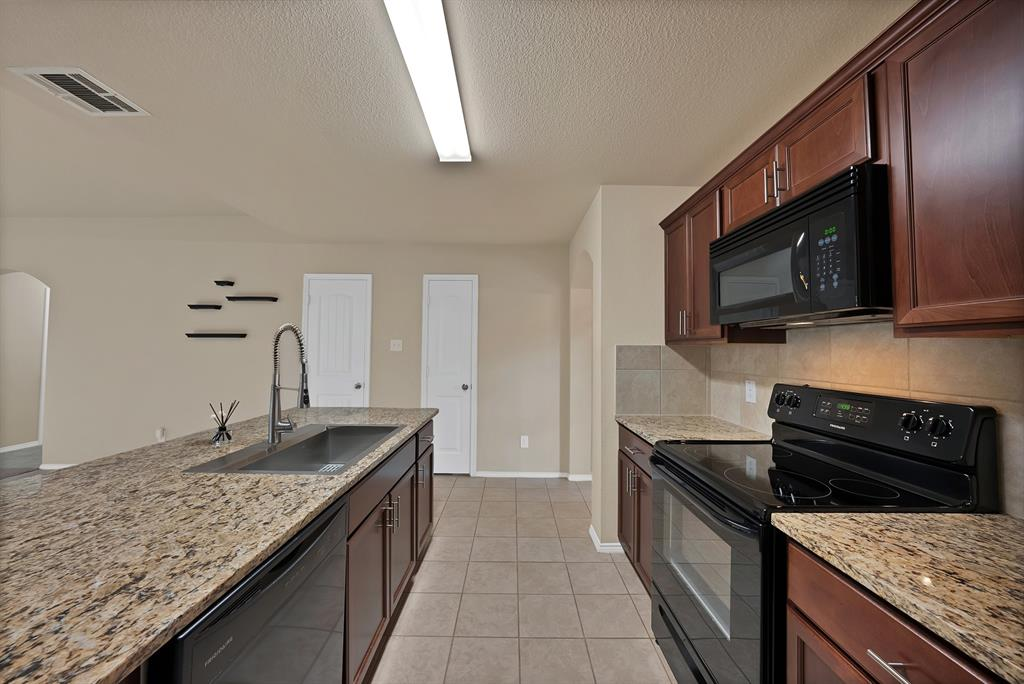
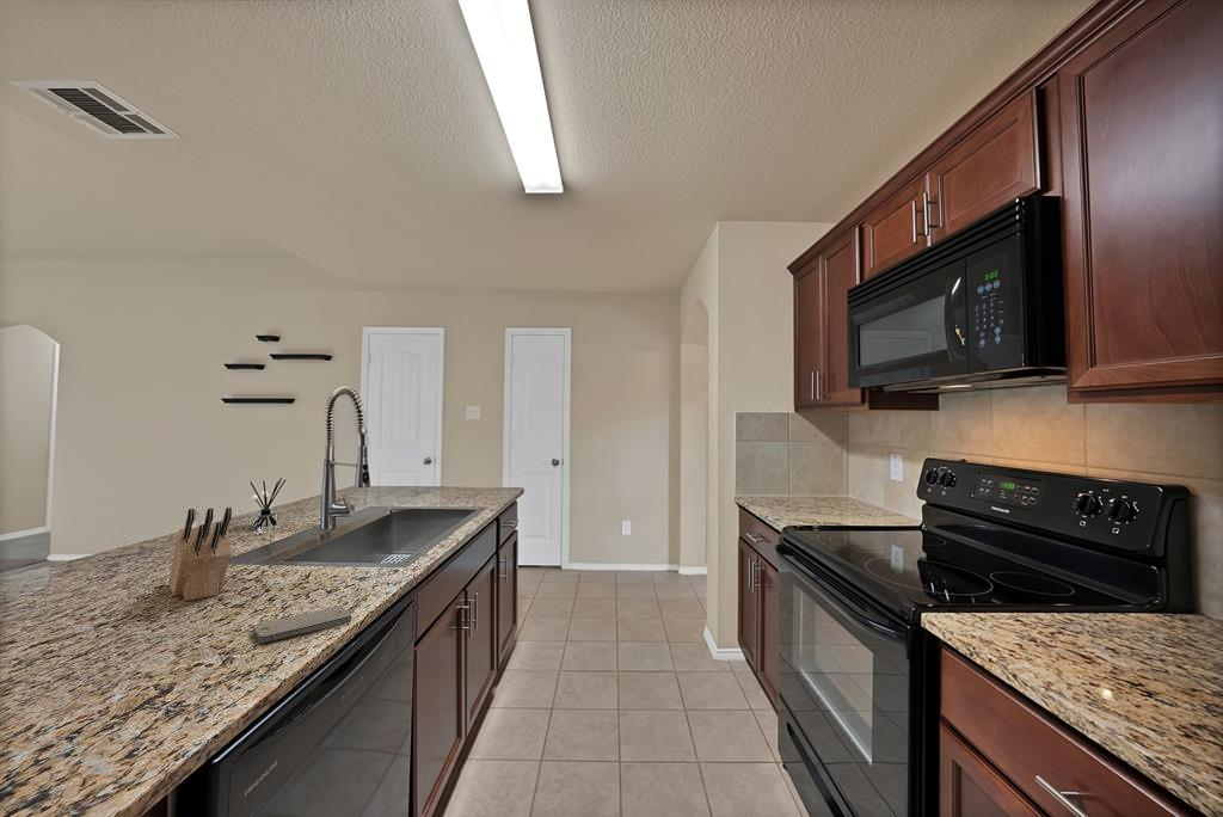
+ smartphone [252,606,352,645]
+ knife block [167,506,233,602]
